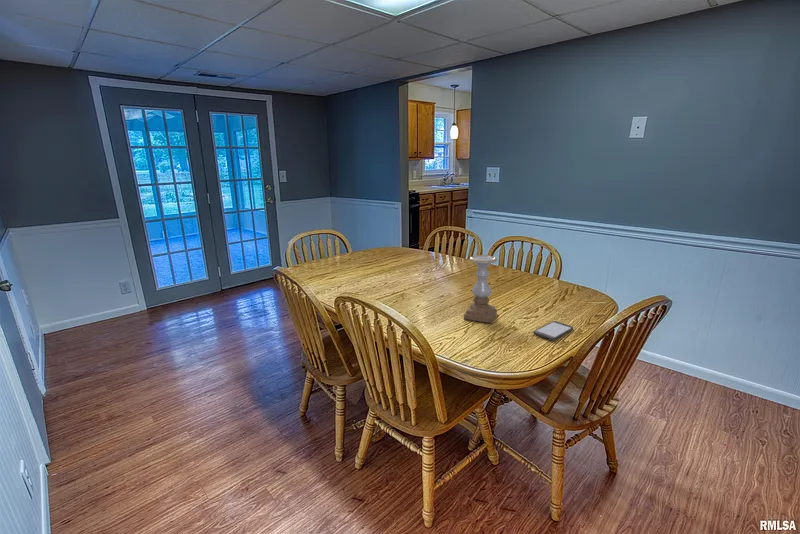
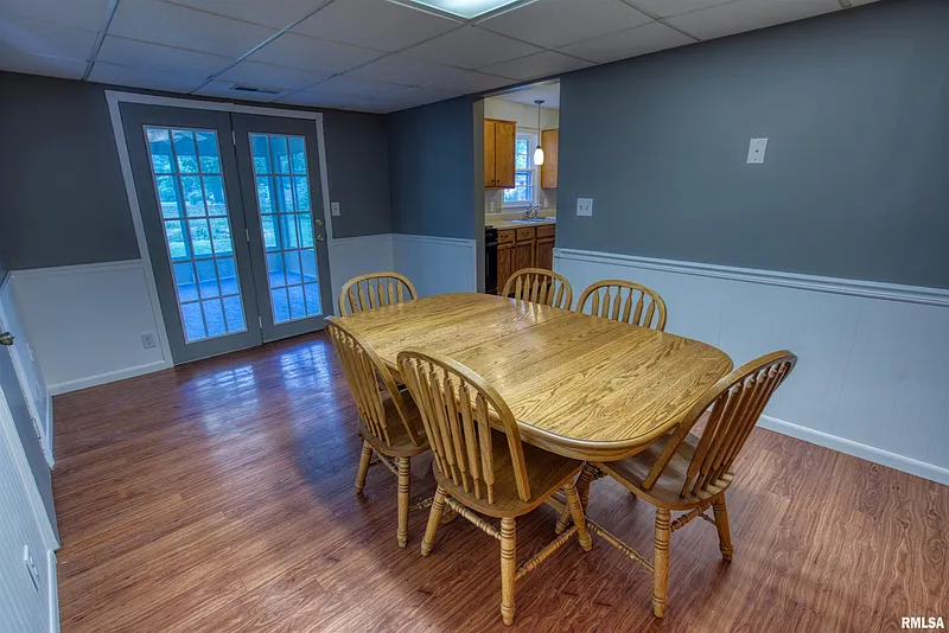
- smartphone [533,320,574,341]
- candle holder [463,254,498,324]
